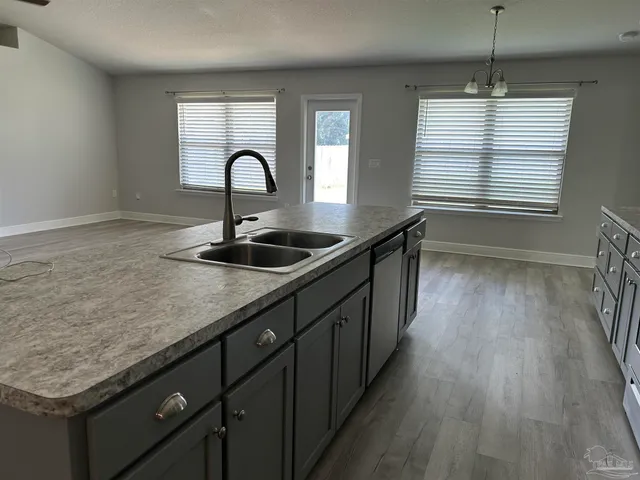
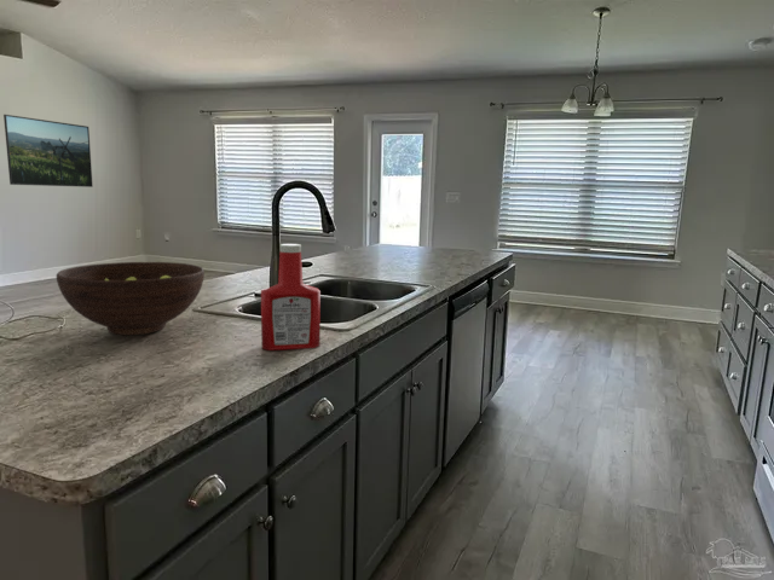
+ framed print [2,114,94,188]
+ soap bottle [260,243,322,352]
+ fruit bowl [56,261,206,336]
